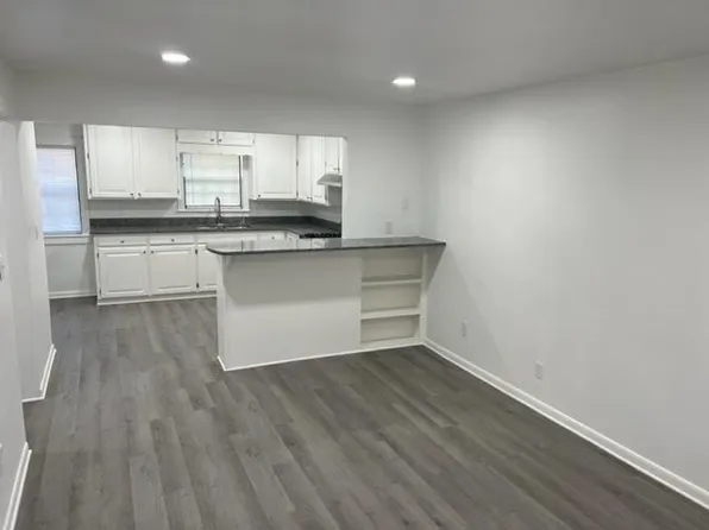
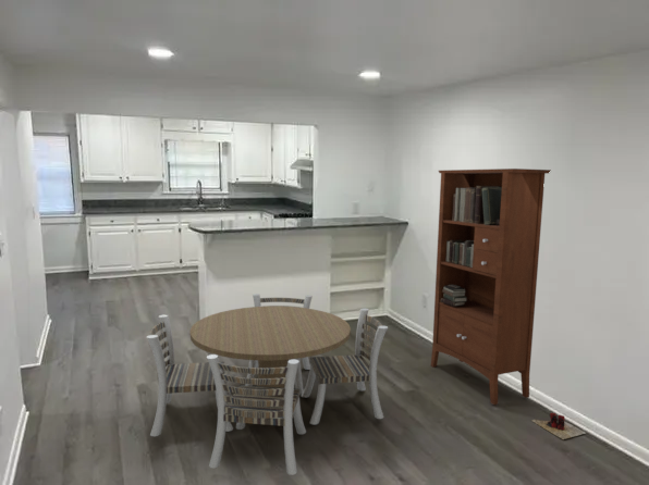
+ bookcase [430,167,552,406]
+ dining table [146,293,389,476]
+ slippers [530,412,587,440]
